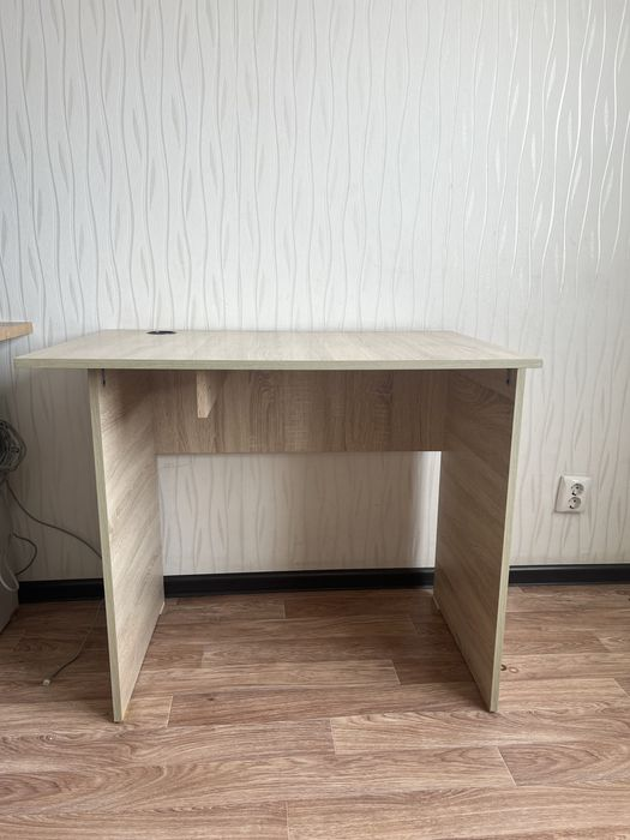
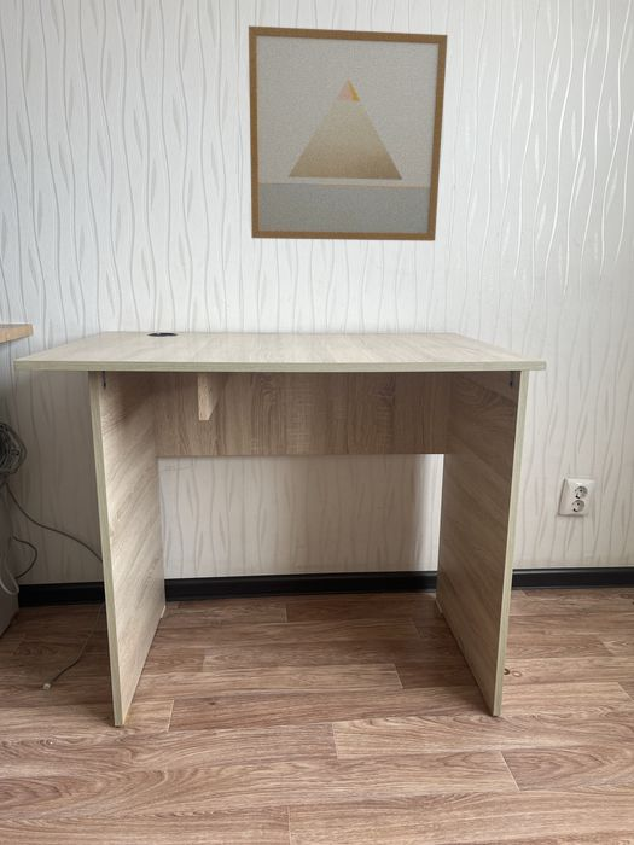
+ wall art [248,25,449,243]
